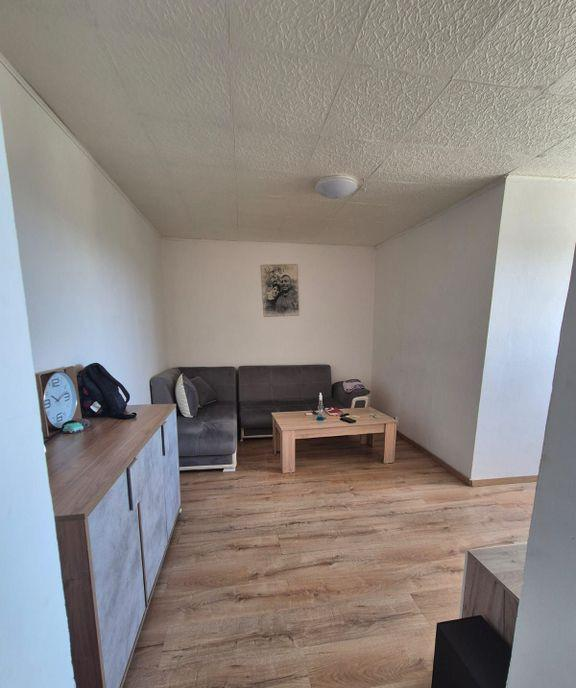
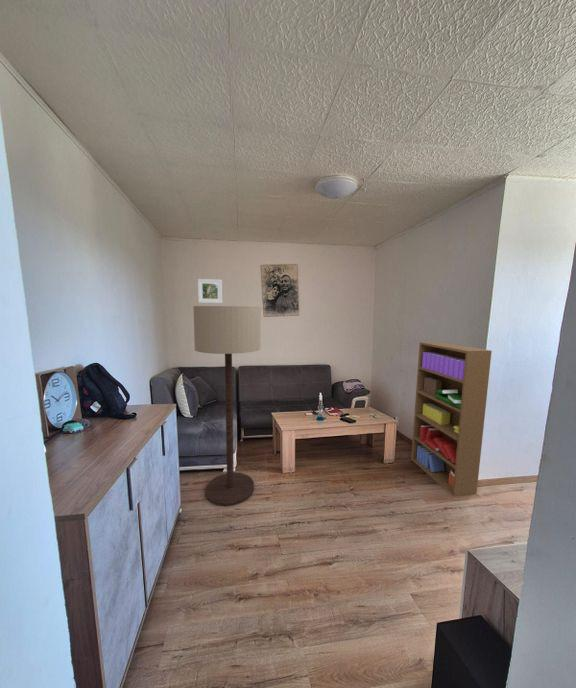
+ bookshelf [410,341,493,498]
+ floor lamp [192,305,261,507]
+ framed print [197,278,223,304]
